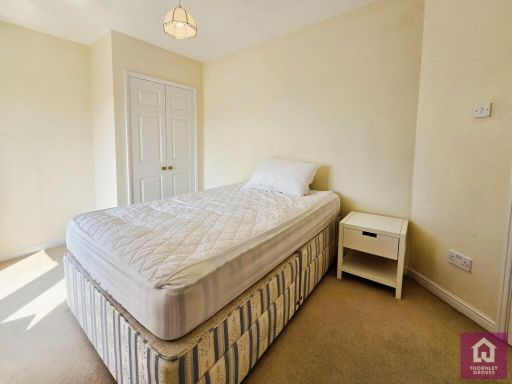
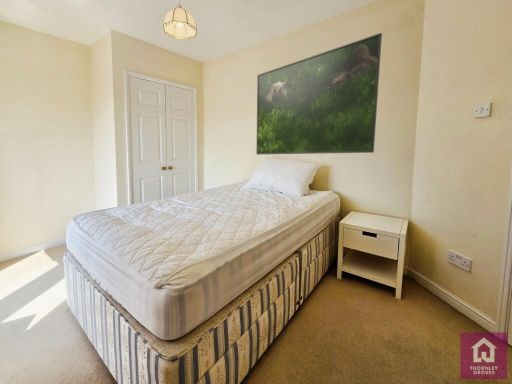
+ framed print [256,32,383,156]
